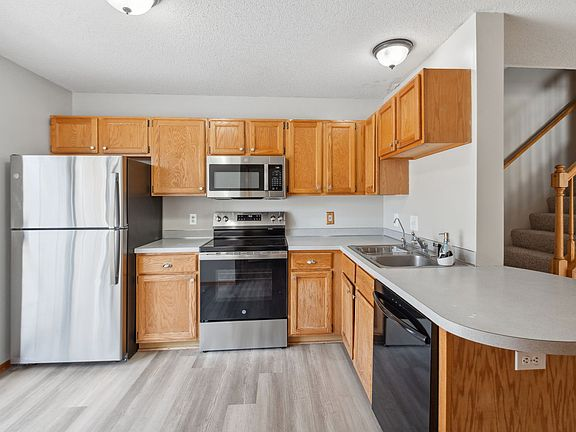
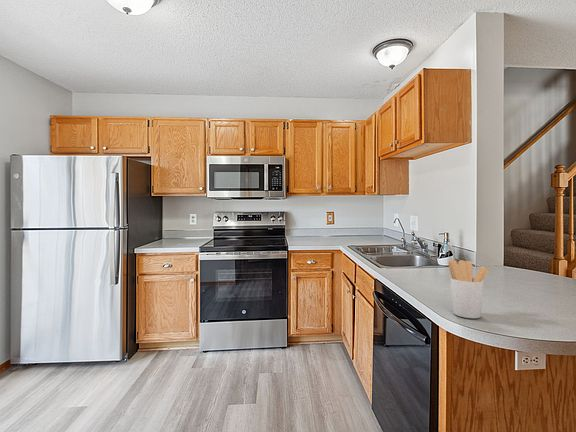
+ utensil holder [447,259,490,319]
